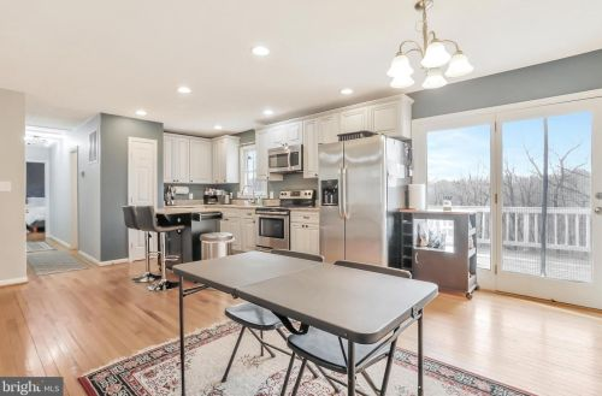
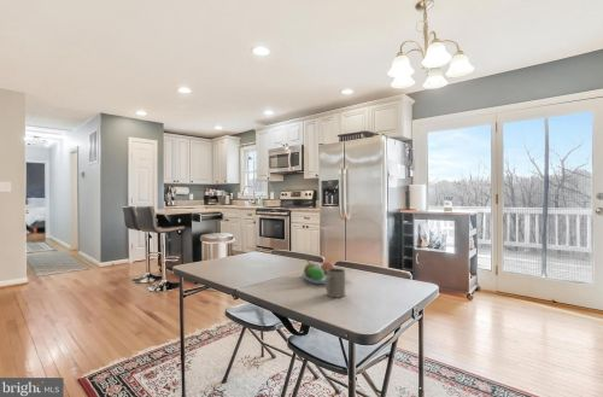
+ fruit bowl [300,259,349,285]
+ mug [323,267,346,298]
